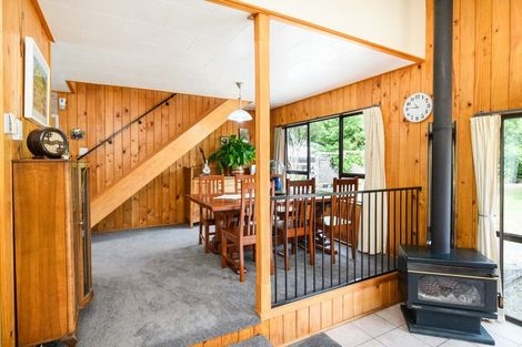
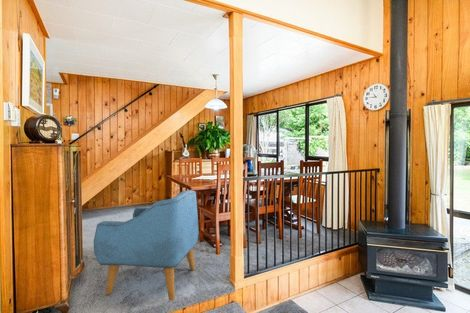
+ armchair [92,189,200,302]
